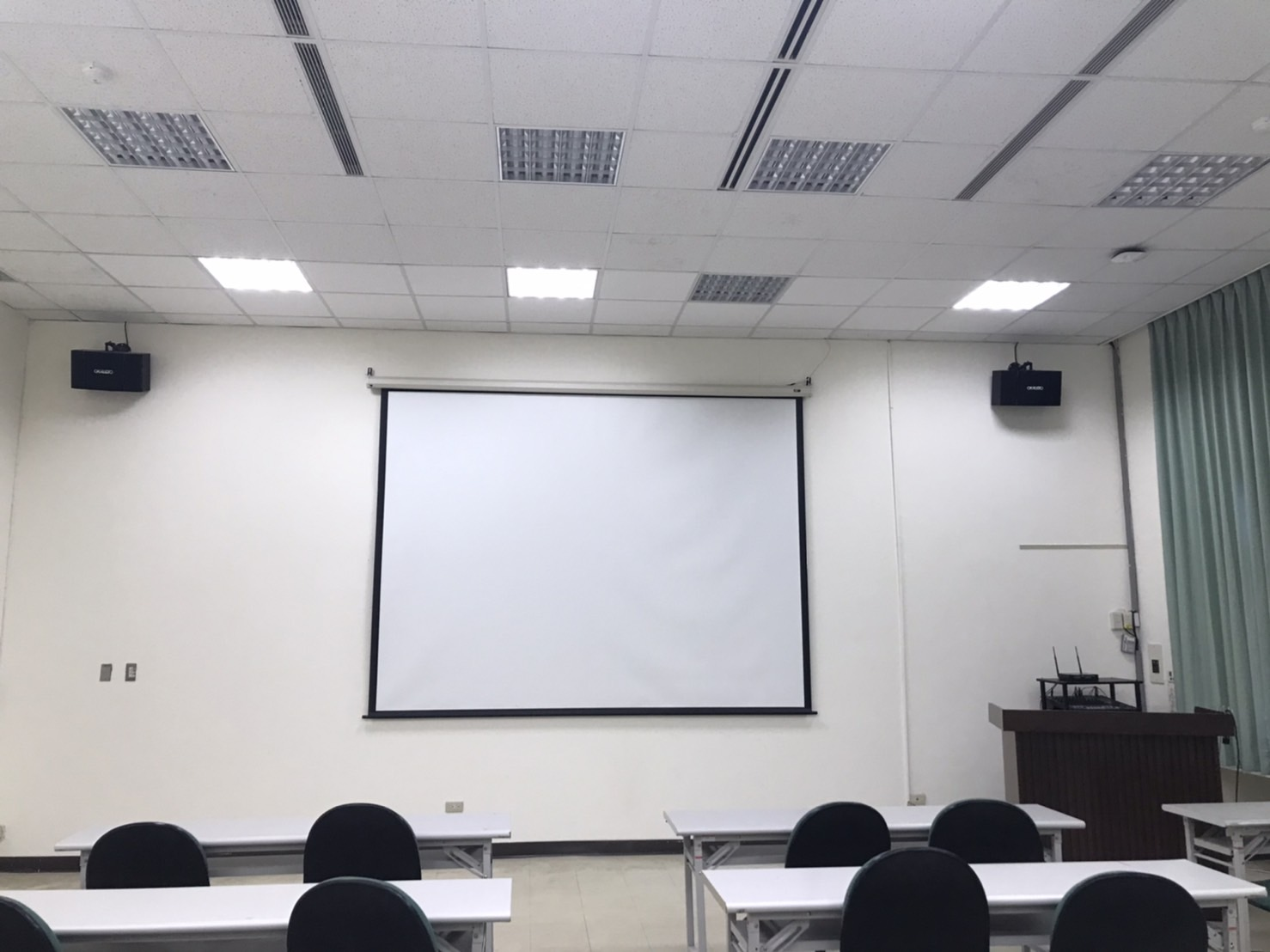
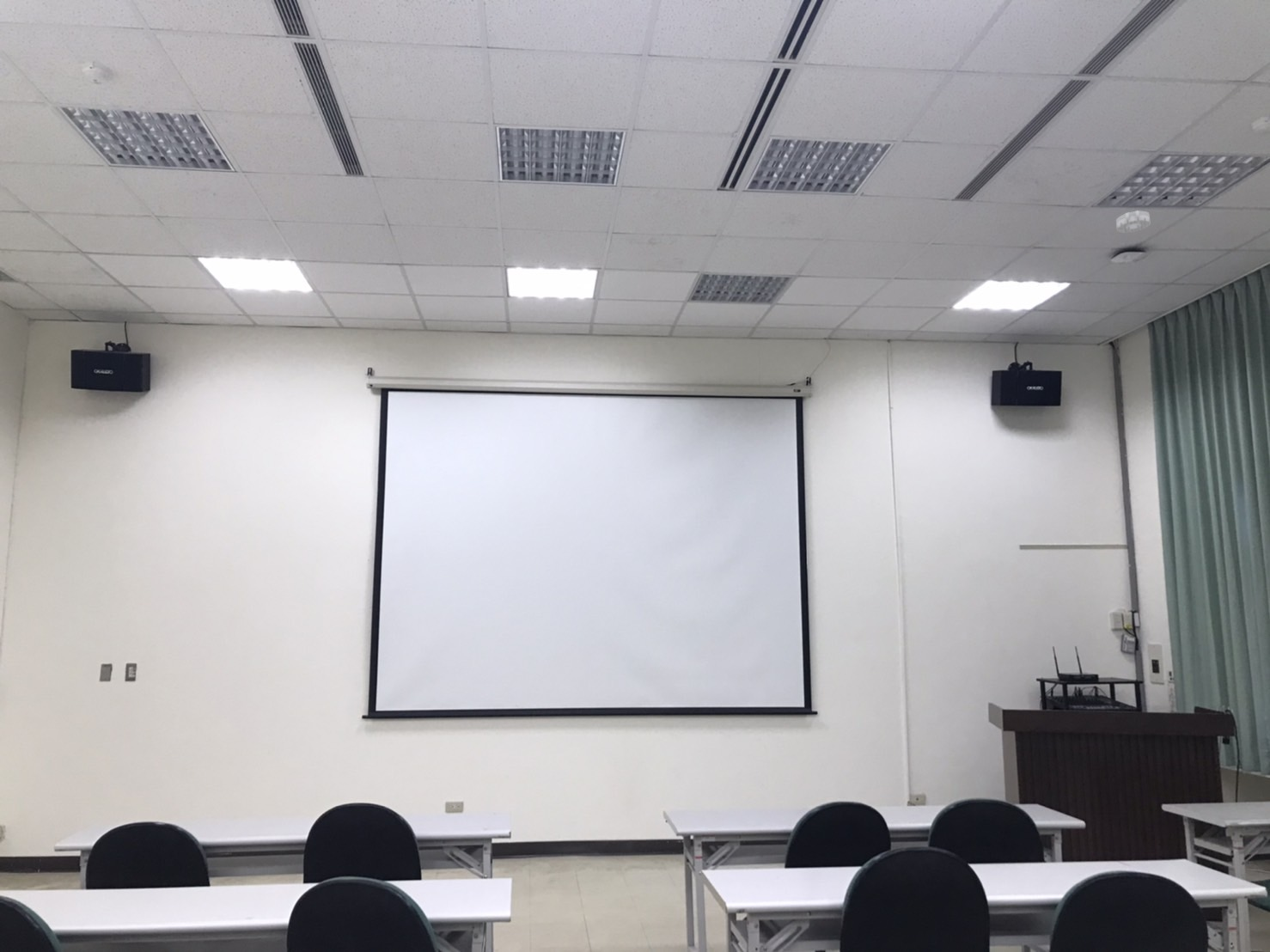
+ smoke detector [1115,210,1151,234]
